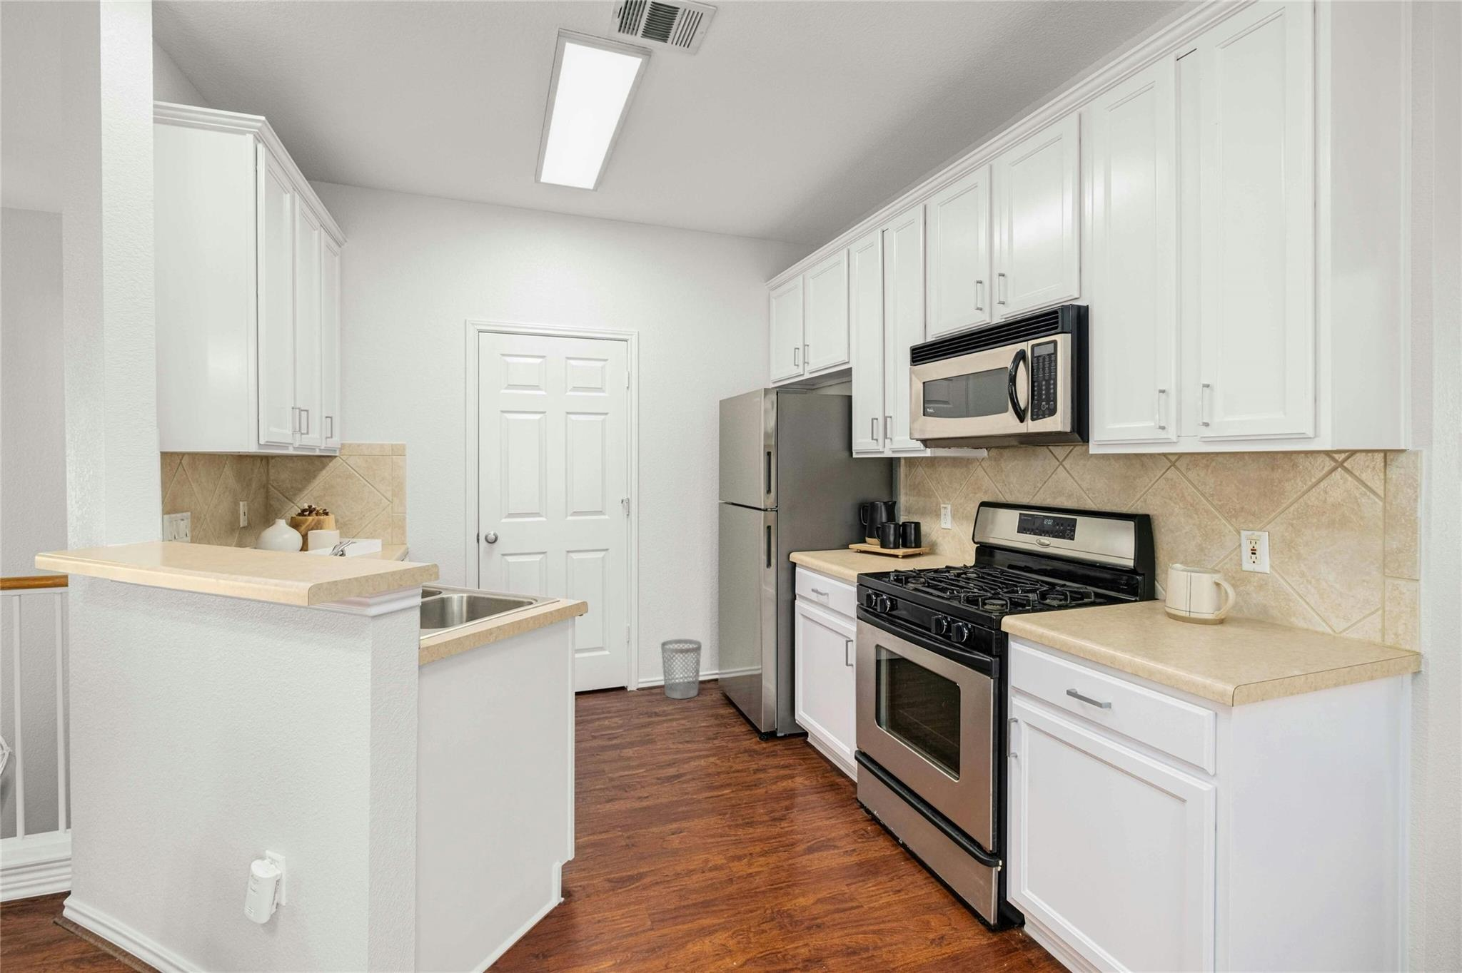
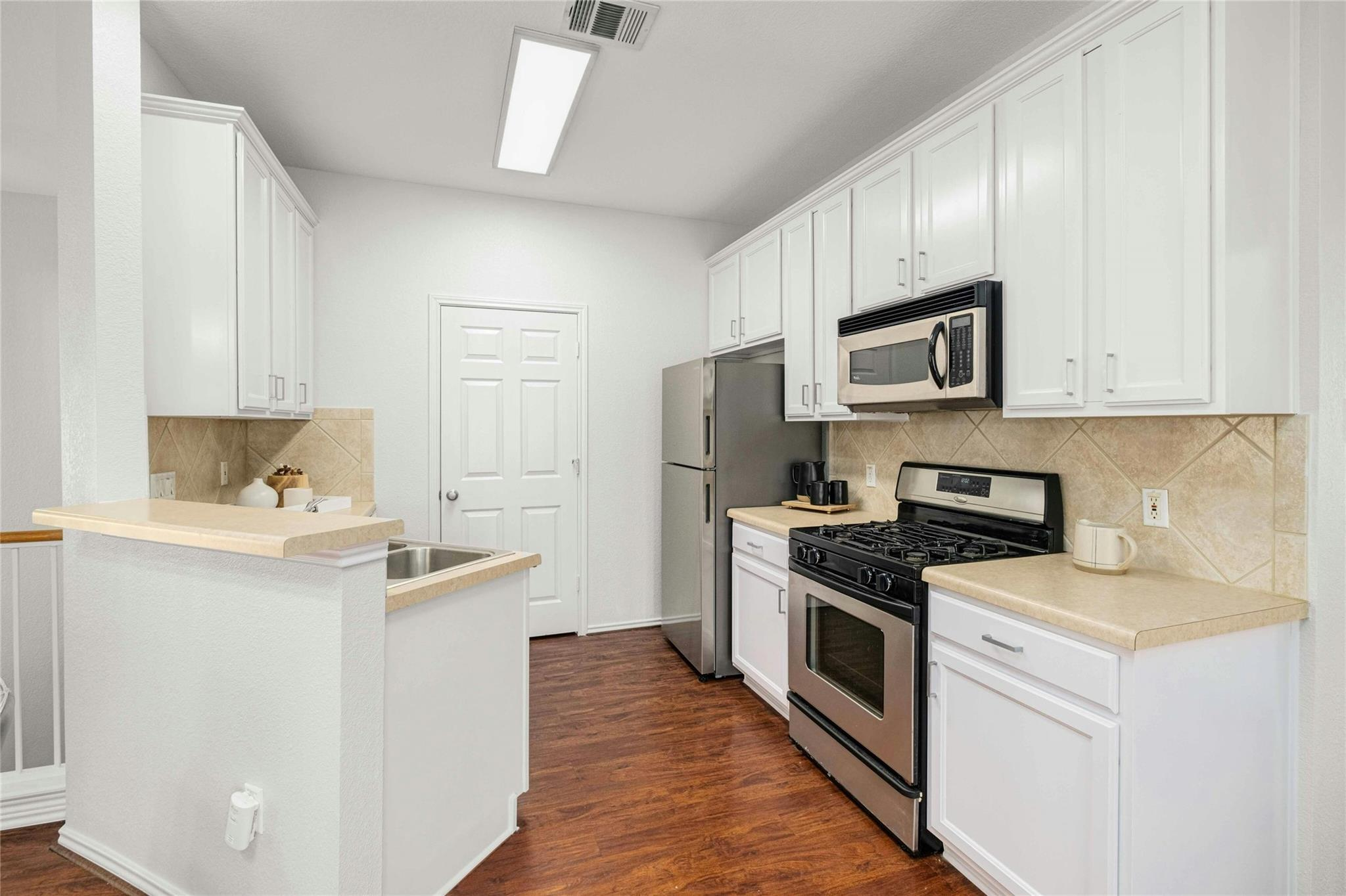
- wastebasket [660,639,703,699]
